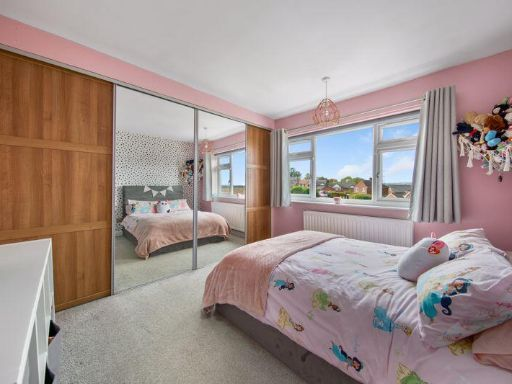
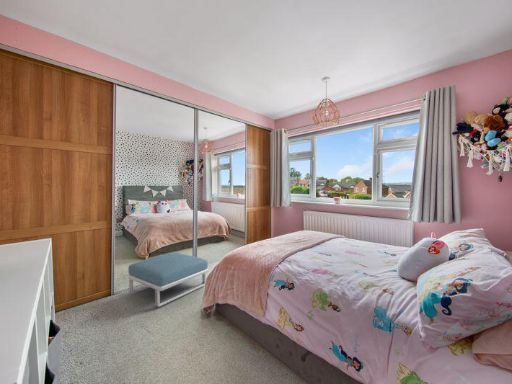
+ footstool [127,252,209,308]
